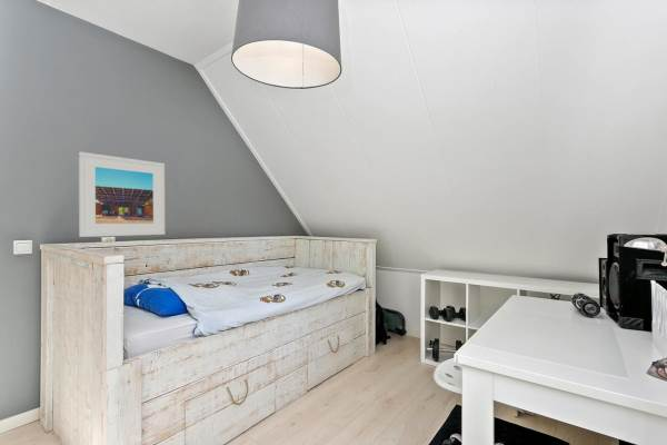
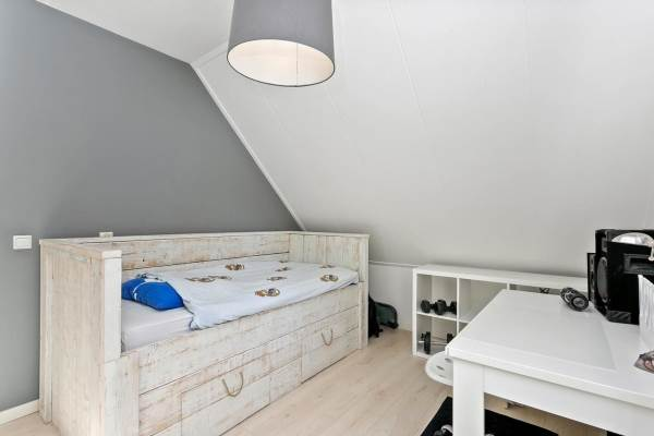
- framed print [78,151,166,238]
